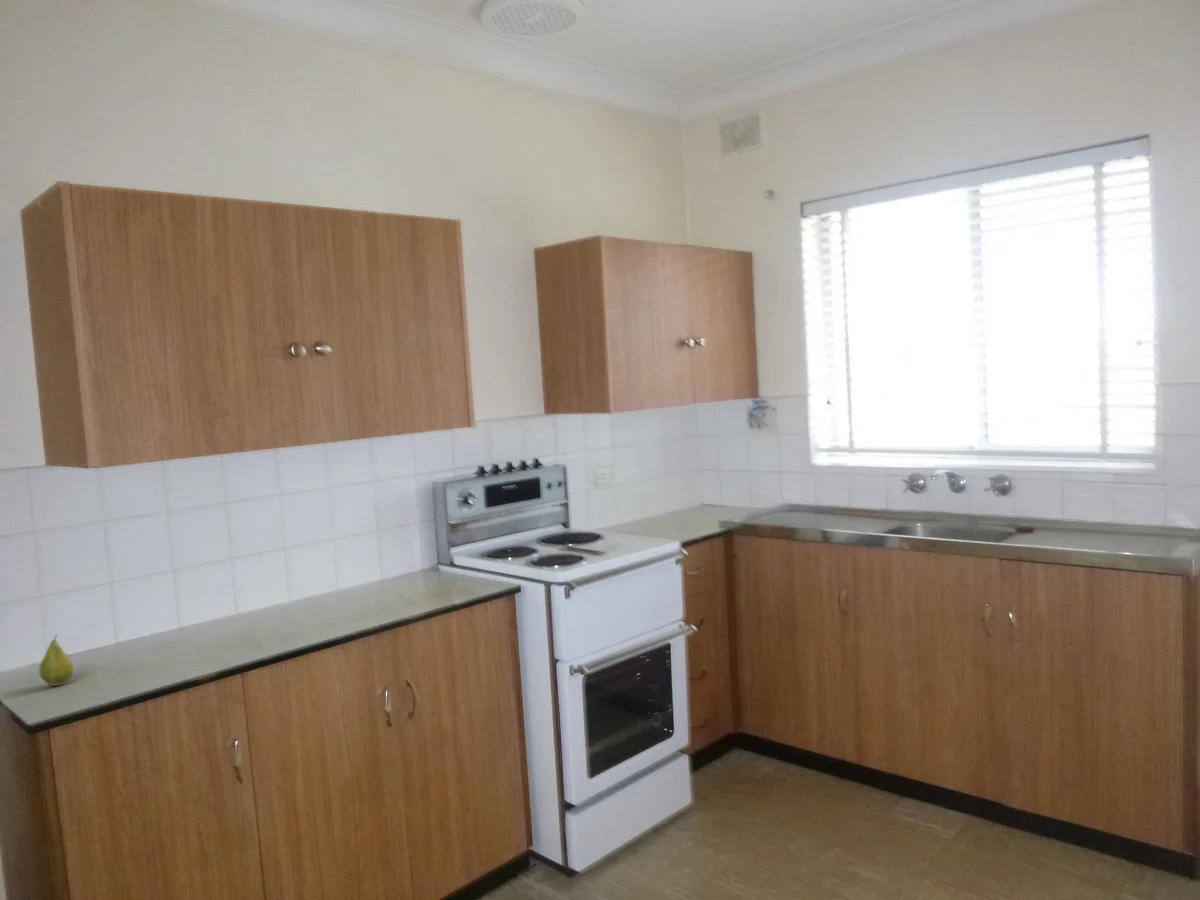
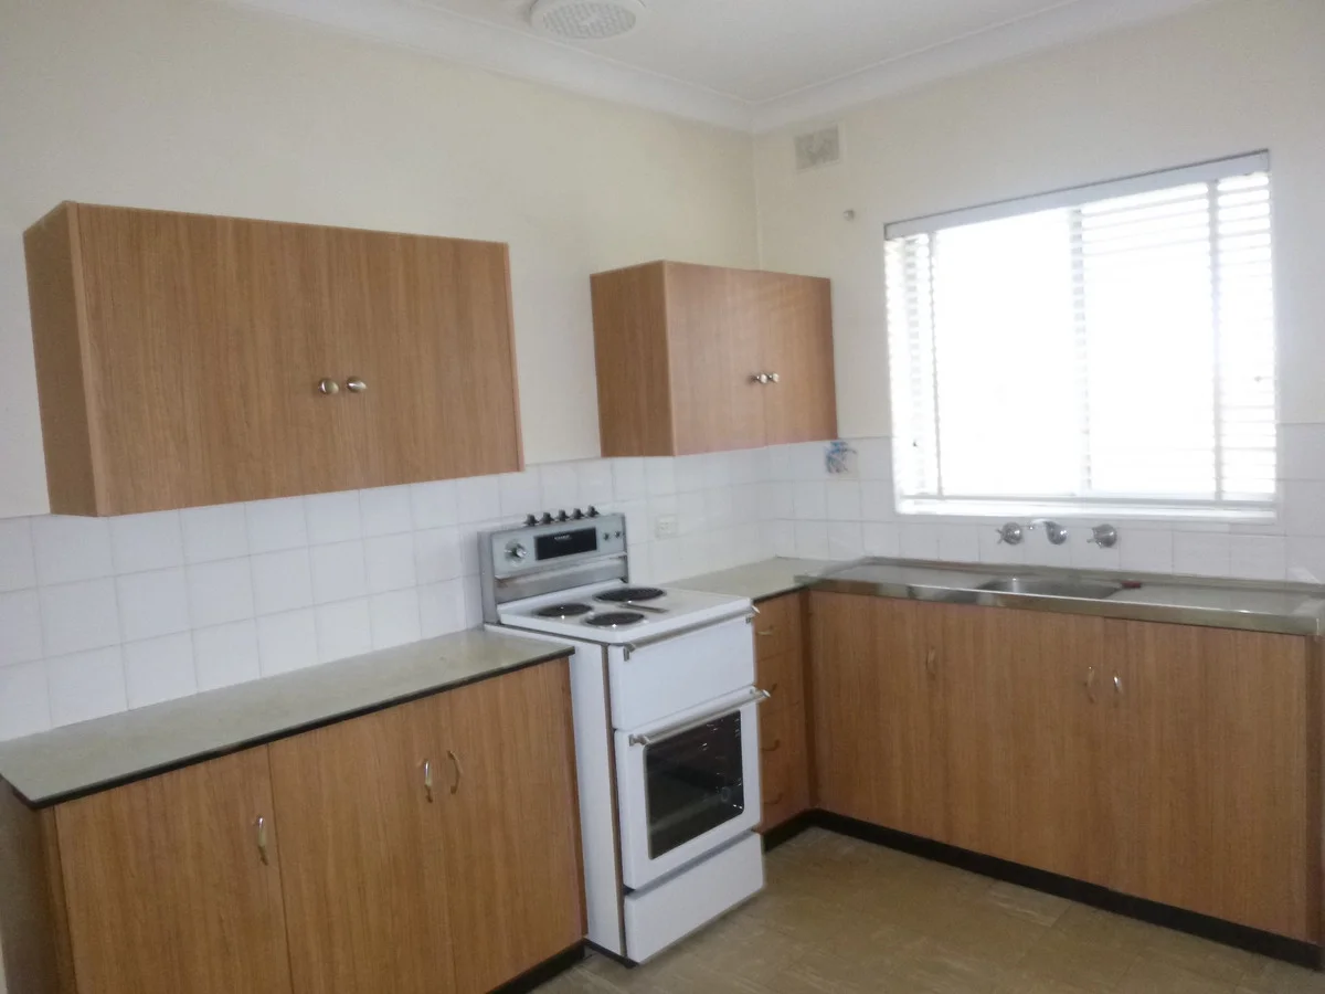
- fruit [38,634,74,687]
